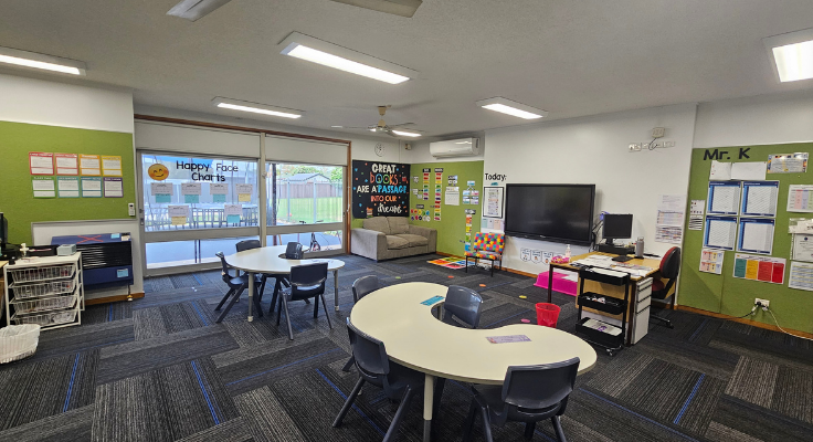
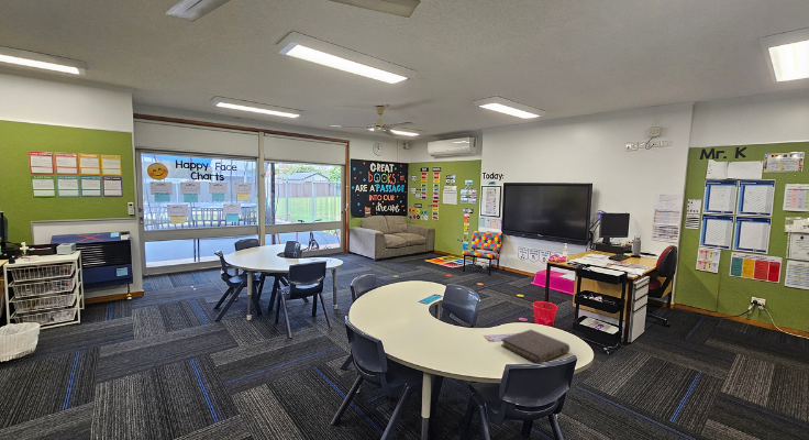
+ book [500,329,570,364]
